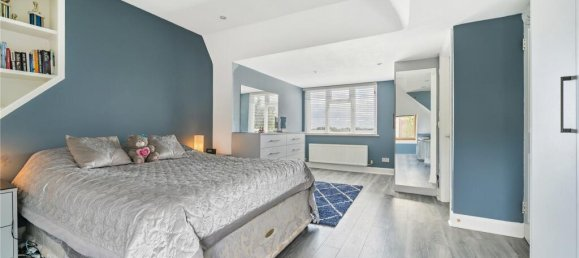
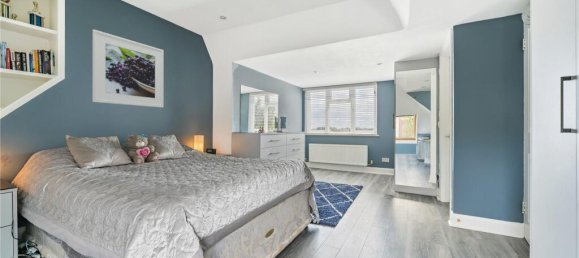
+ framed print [91,28,165,109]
